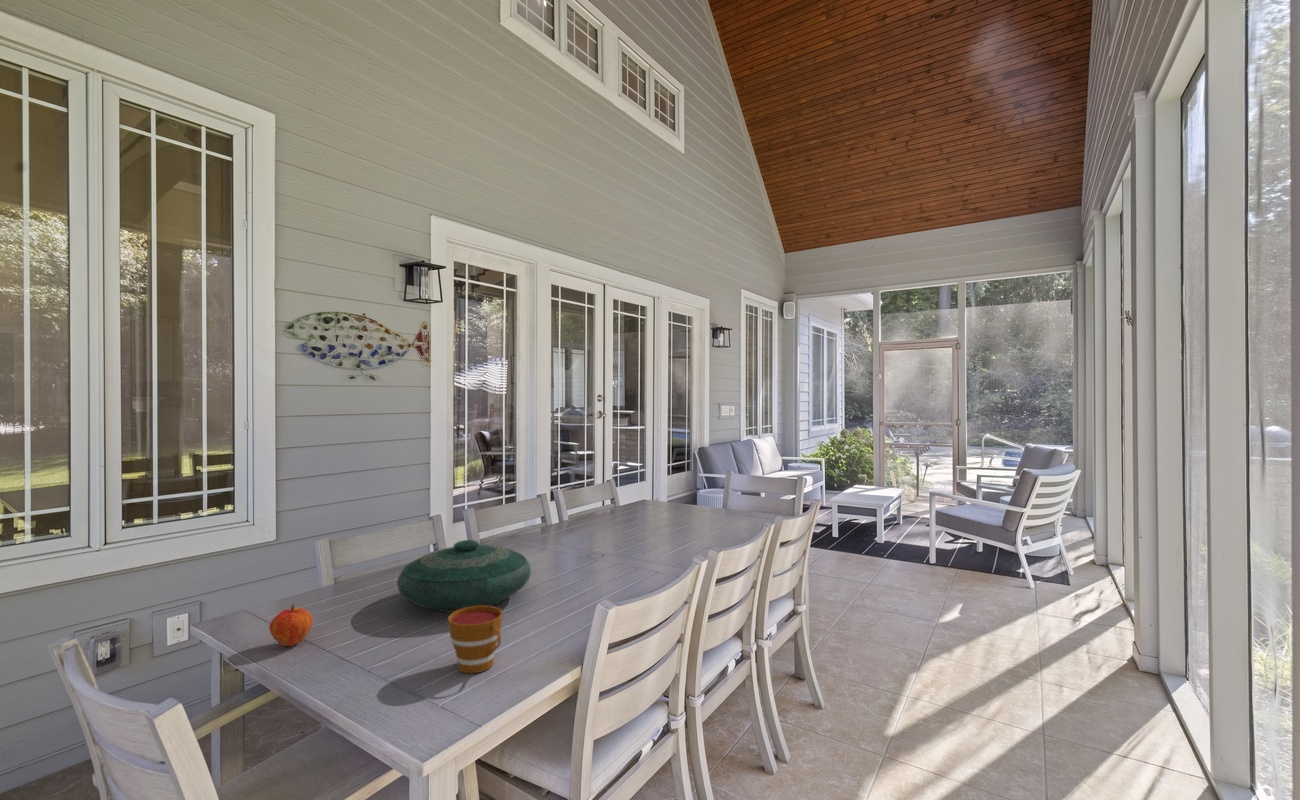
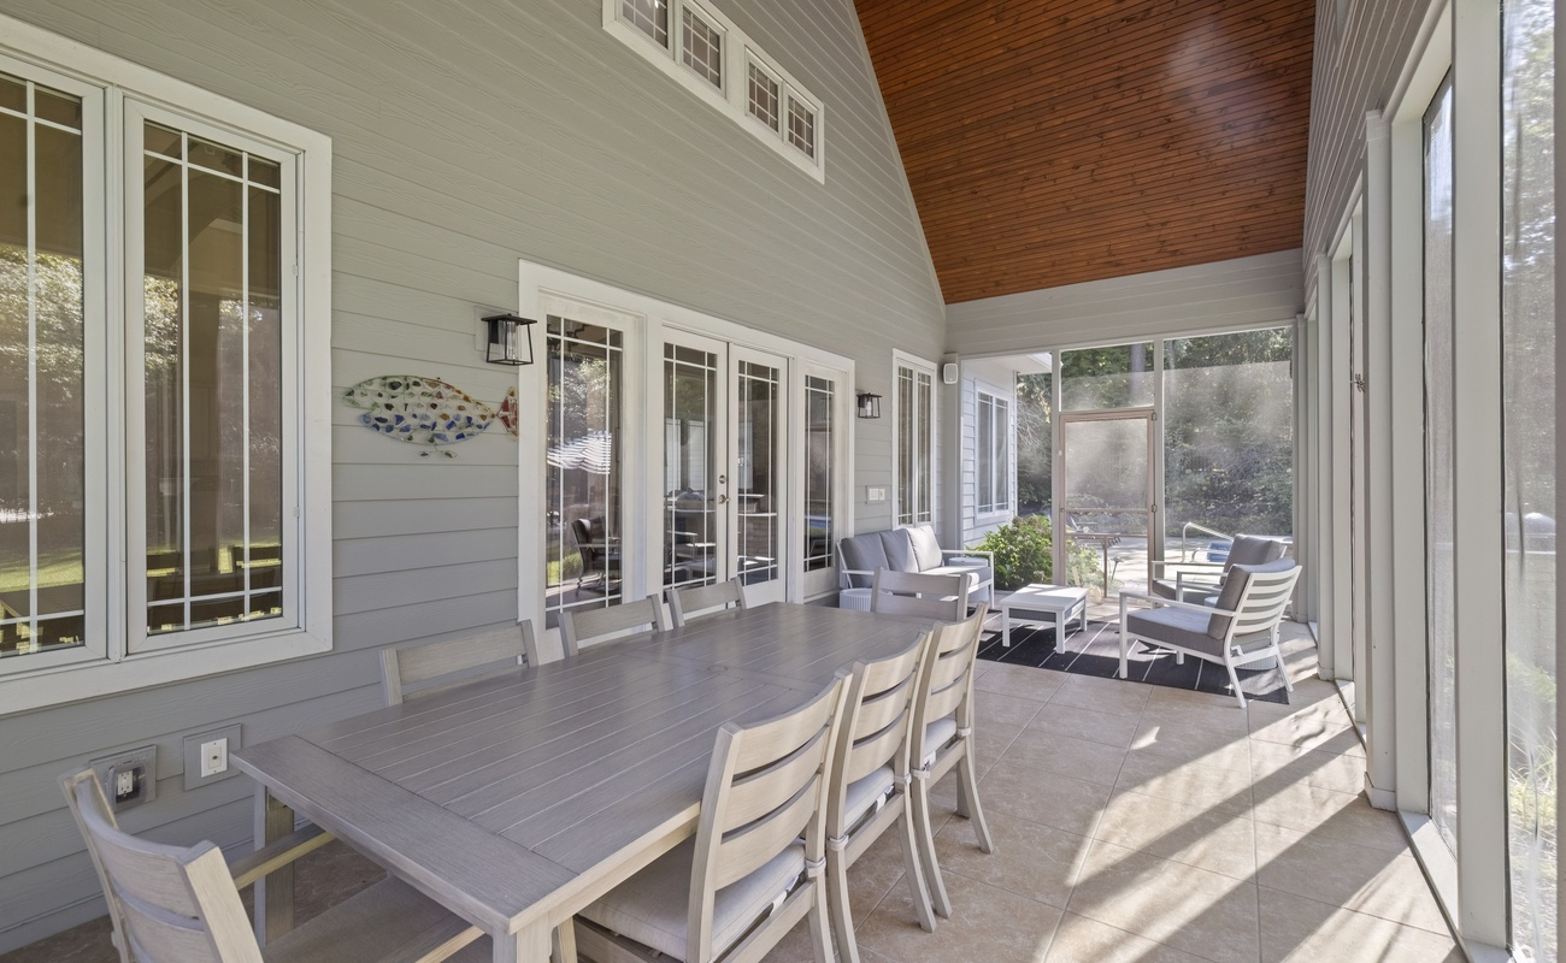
- decorative bowl [396,539,532,613]
- fruit [268,603,314,647]
- cup [447,605,504,674]
